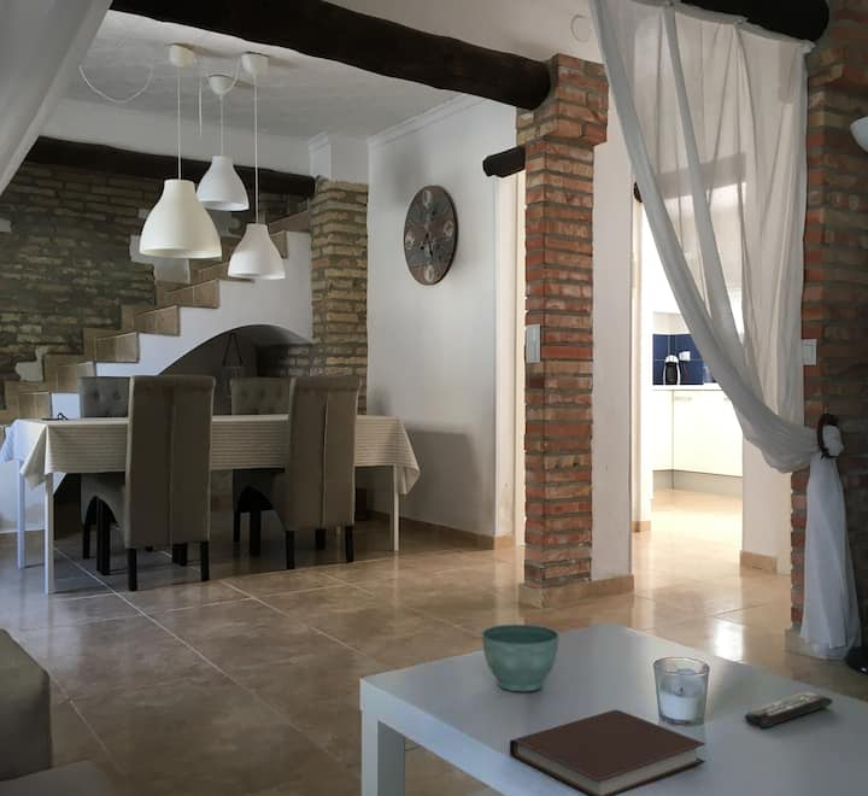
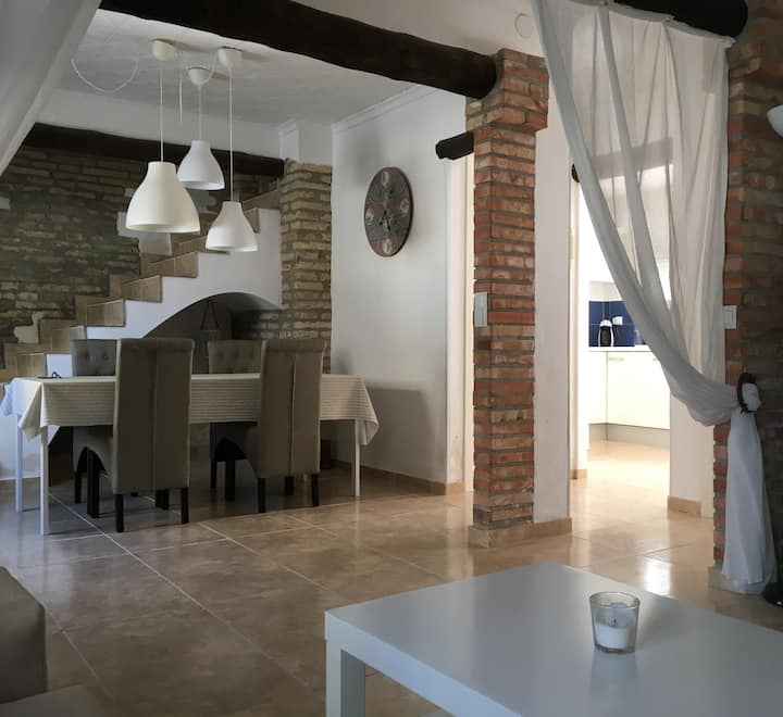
- remote control [745,690,834,730]
- notebook [509,708,706,796]
- flower pot [480,624,561,692]
